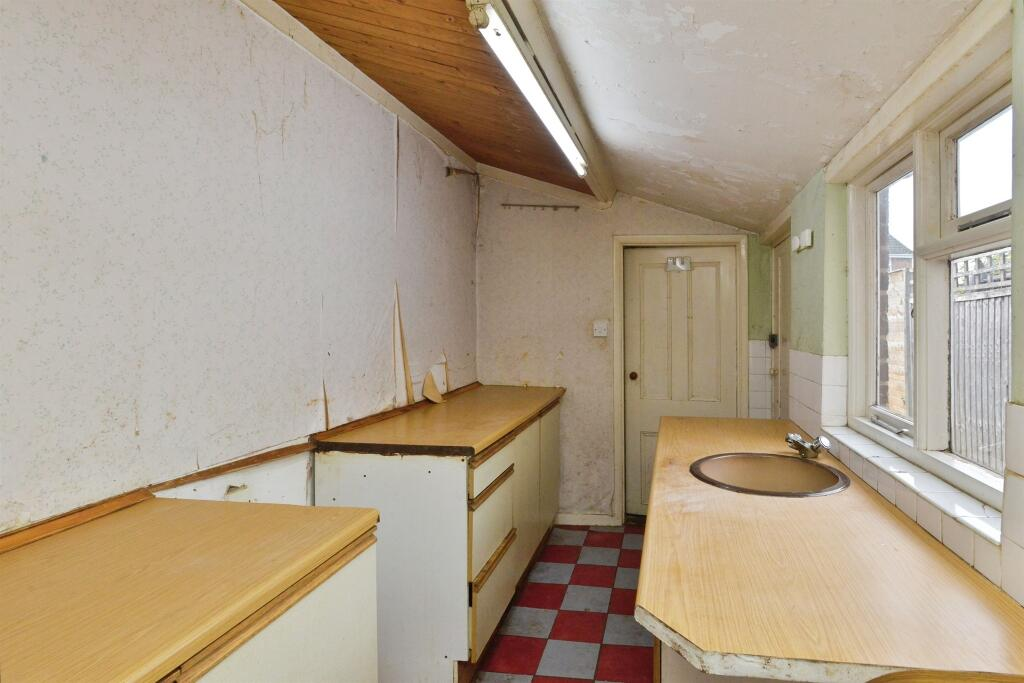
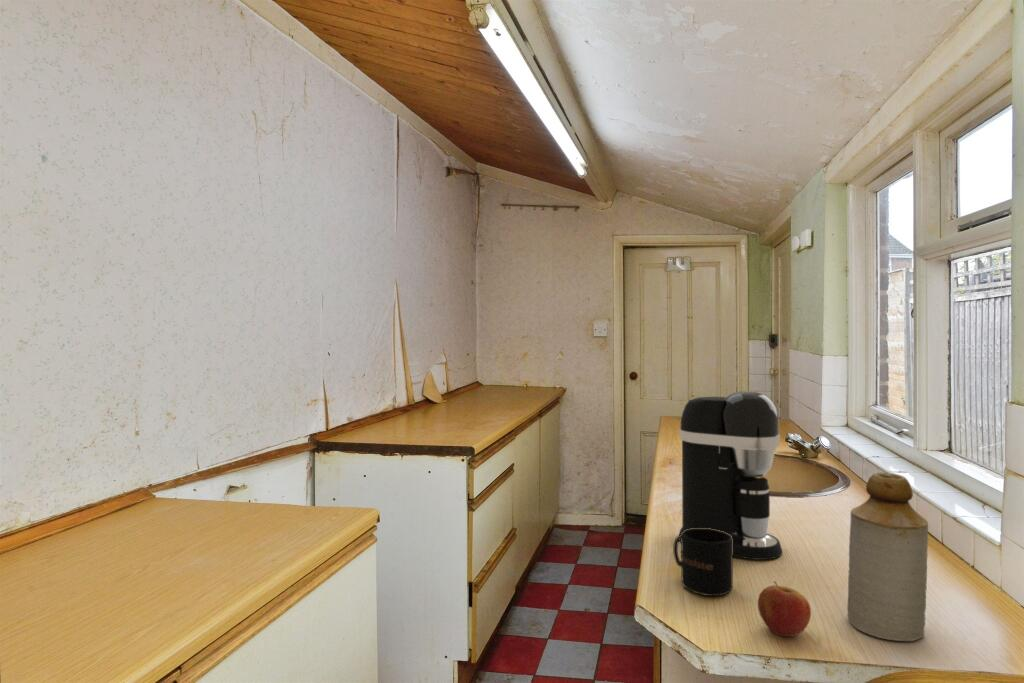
+ bottle [847,472,929,642]
+ mug [672,528,734,597]
+ coffee maker [678,390,783,561]
+ apple [757,580,812,638]
